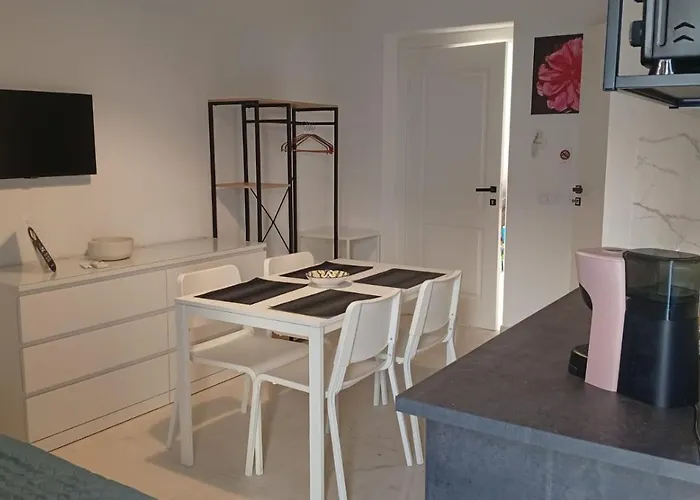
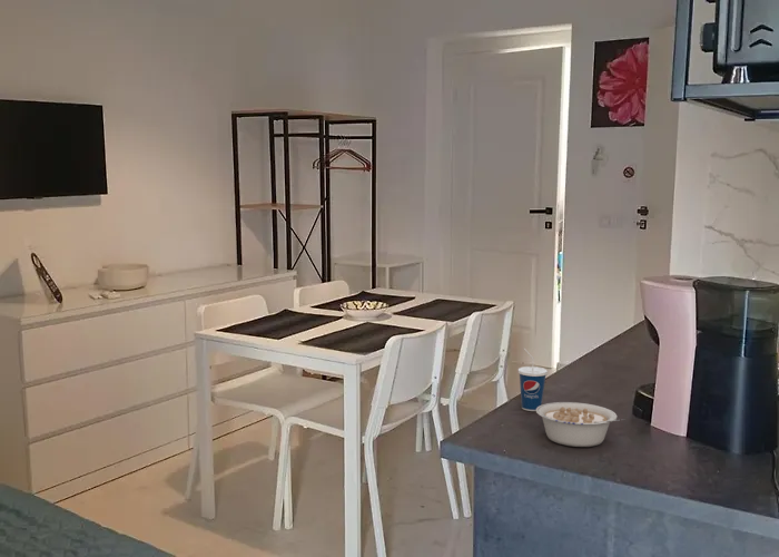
+ cup [516,348,549,412]
+ legume [535,401,627,448]
